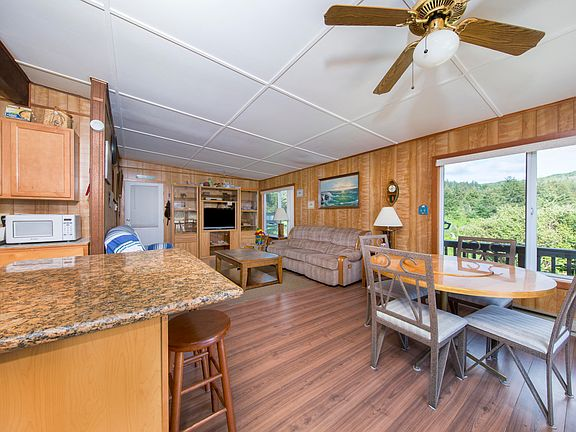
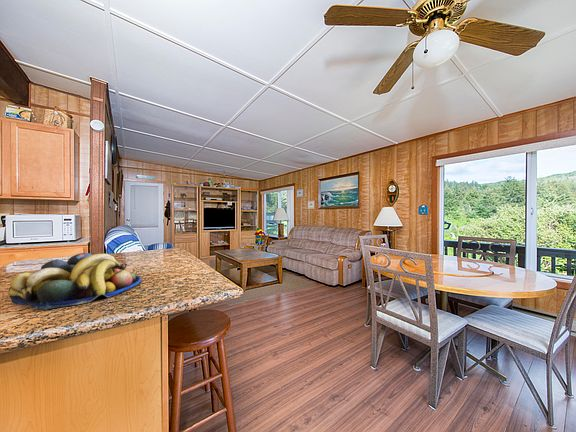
+ fruit bowl [7,252,142,310]
